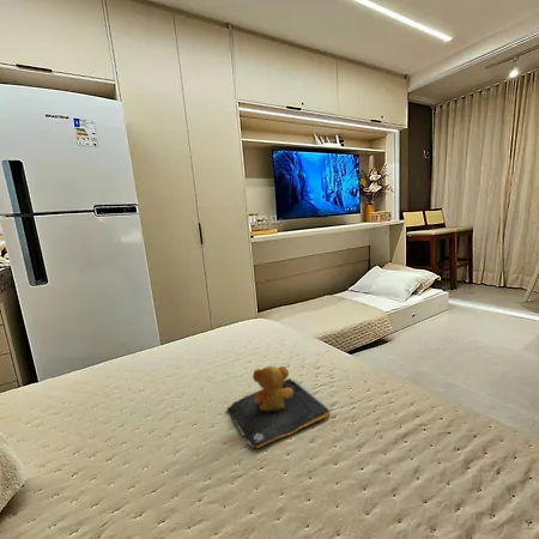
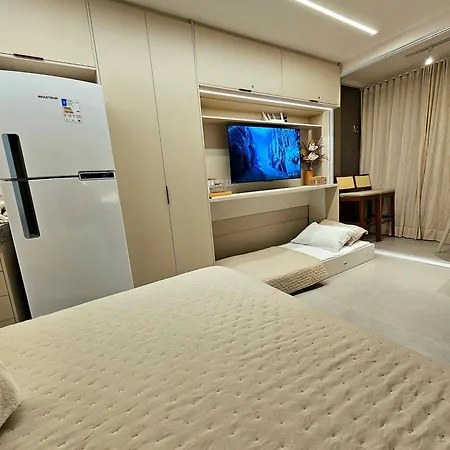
- teddy bear [225,365,332,450]
